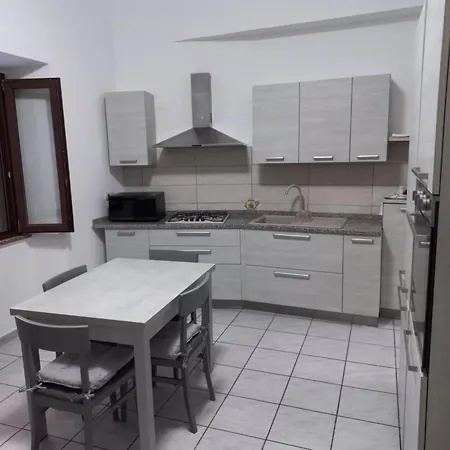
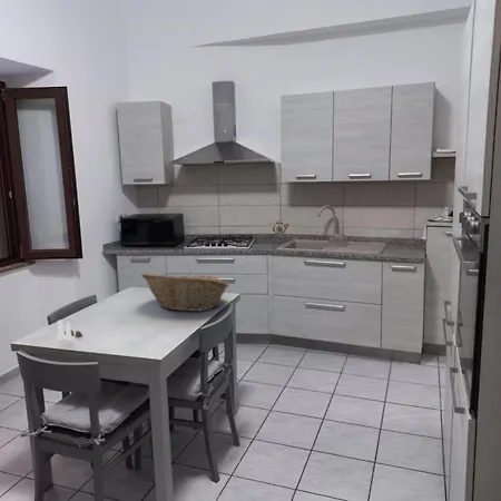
+ salt and pepper shaker set [56,320,84,341]
+ fruit basket [140,272,230,313]
